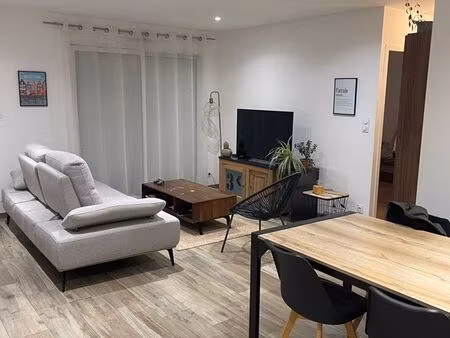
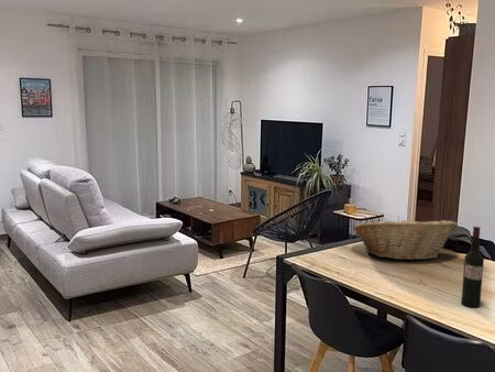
+ wine bottle [461,226,485,308]
+ fruit basket [352,215,459,262]
